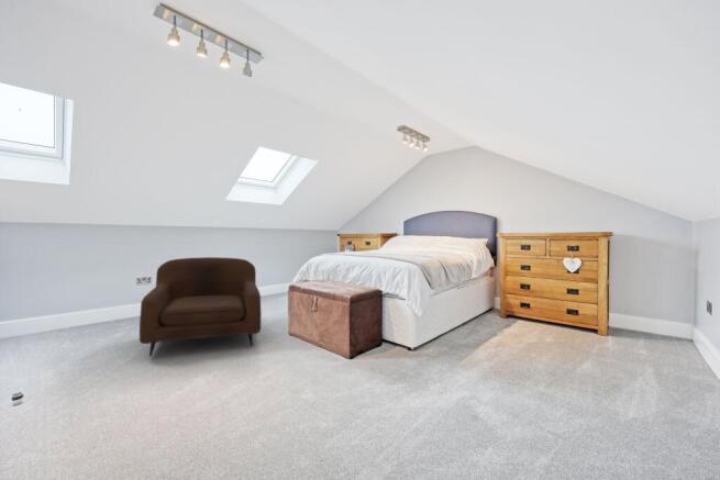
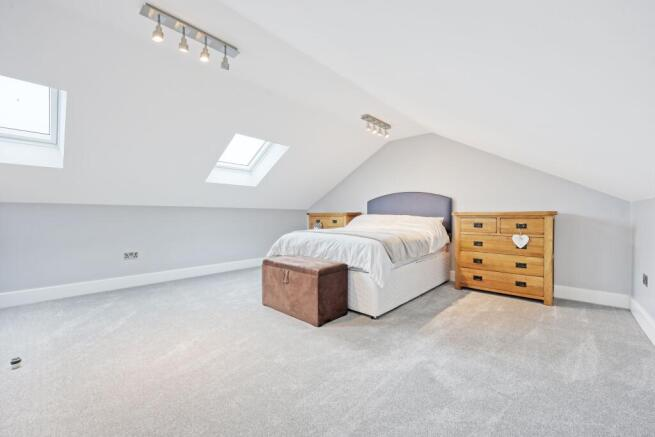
- armchair [139,256,263,357]
